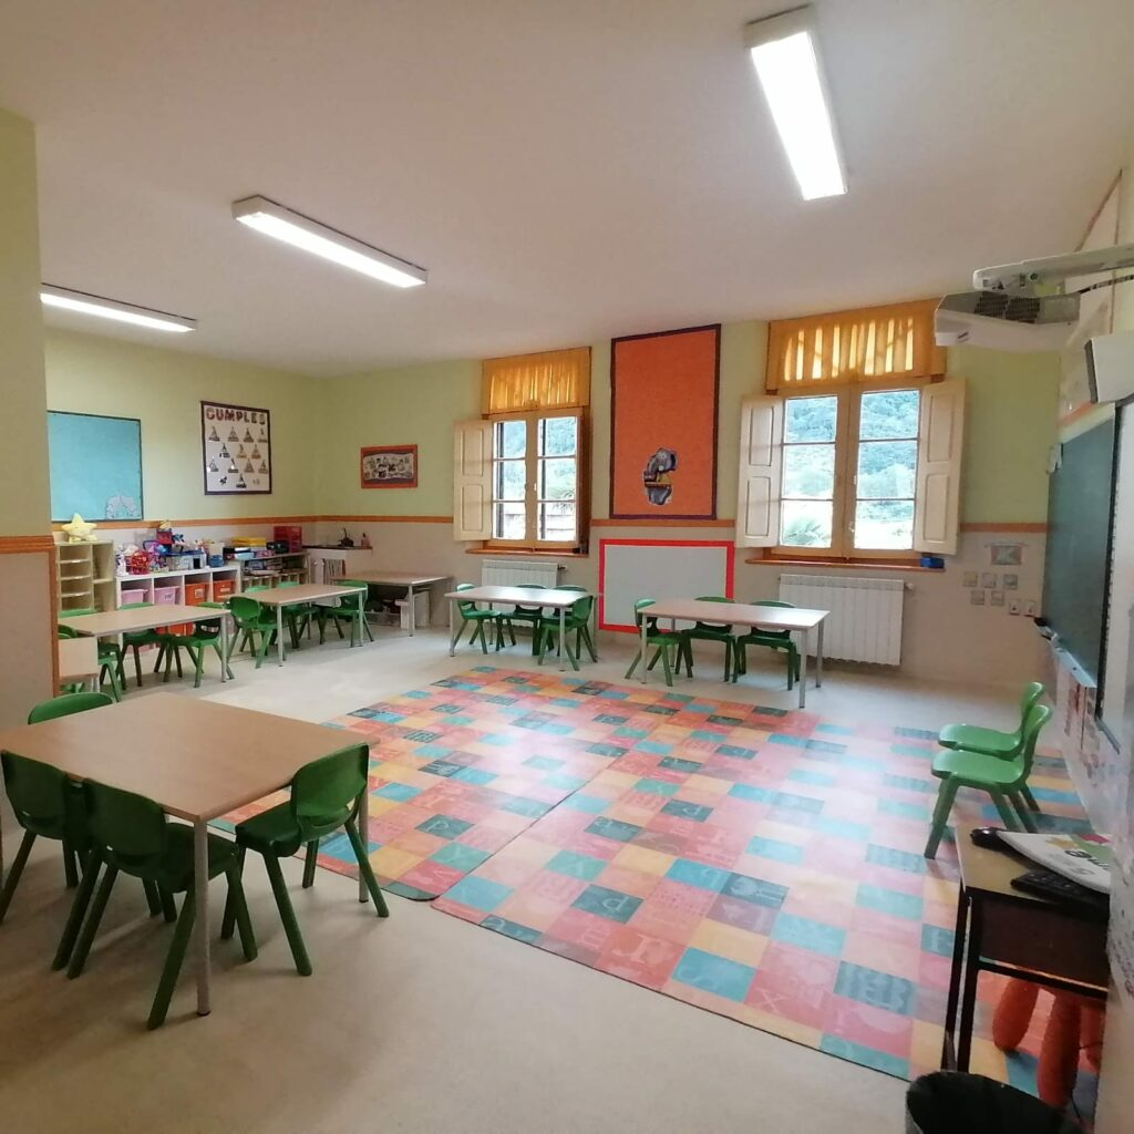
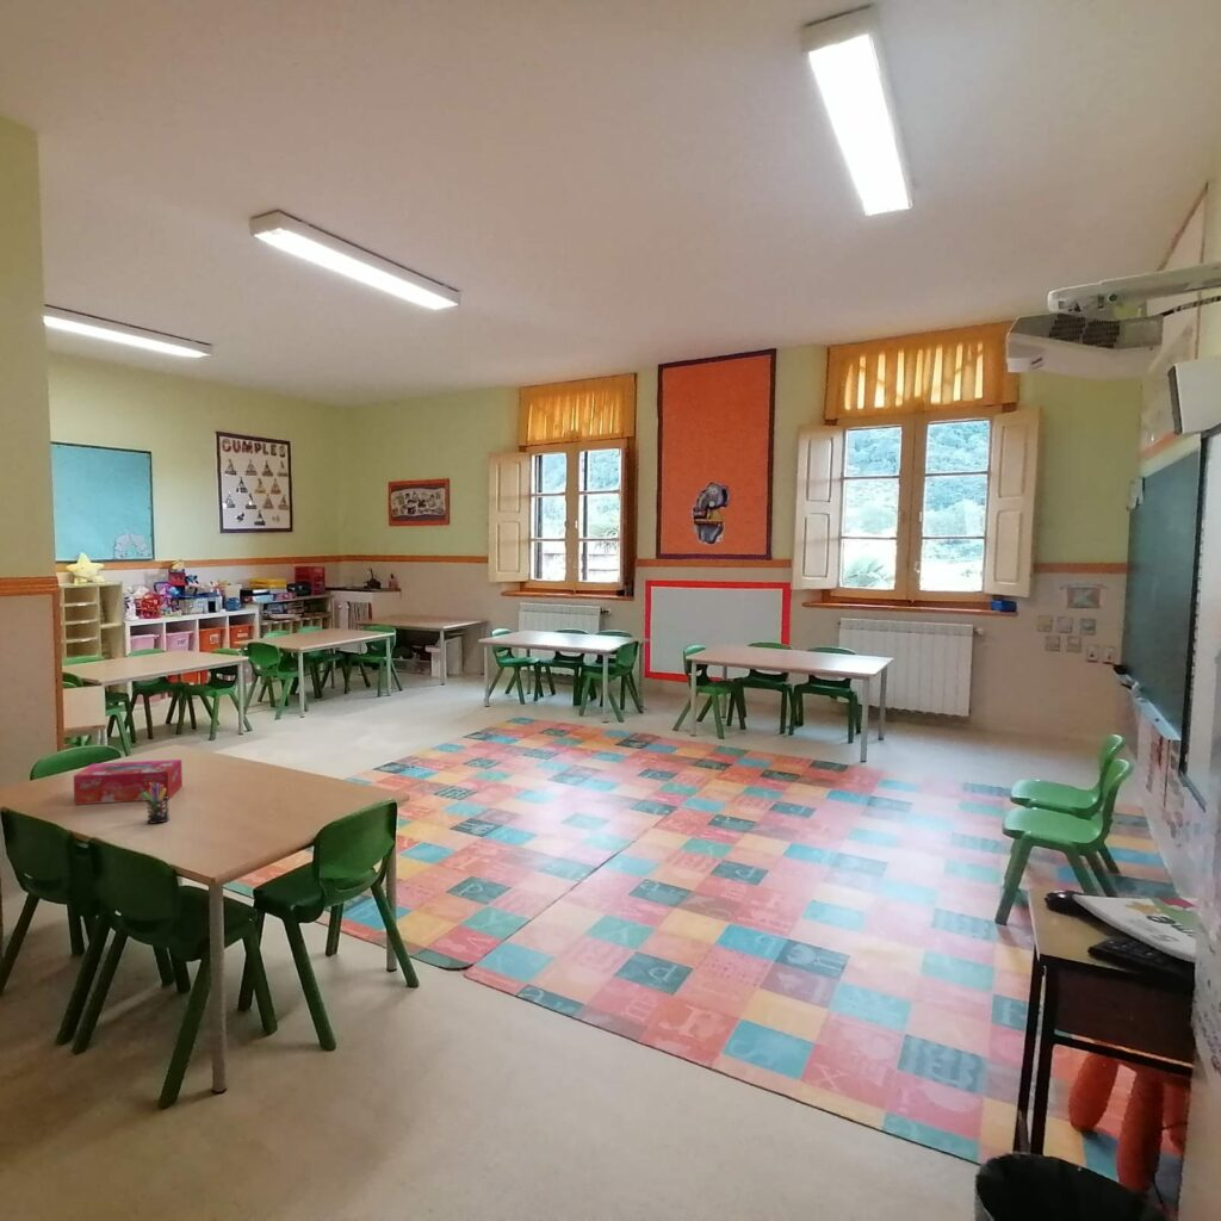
+ tissue box [73,758,184,806]
+ pen holder [143,782,171,825]
